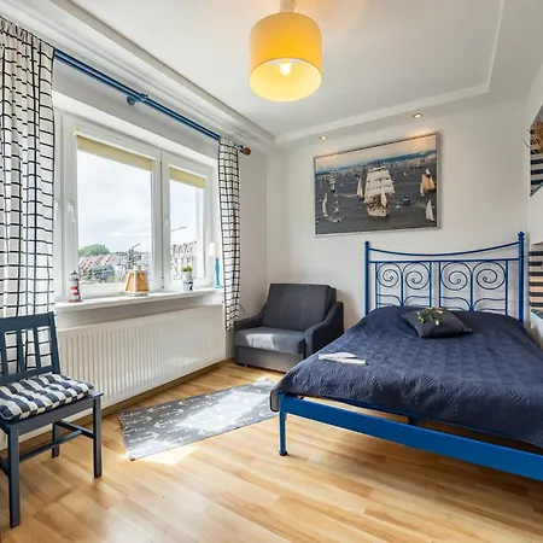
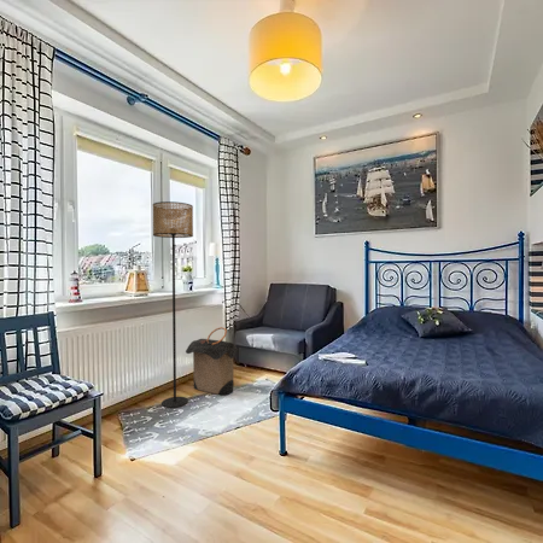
+ laundry hamper [185,326,239,396]
+ floor lamp [152,200,194,409]
